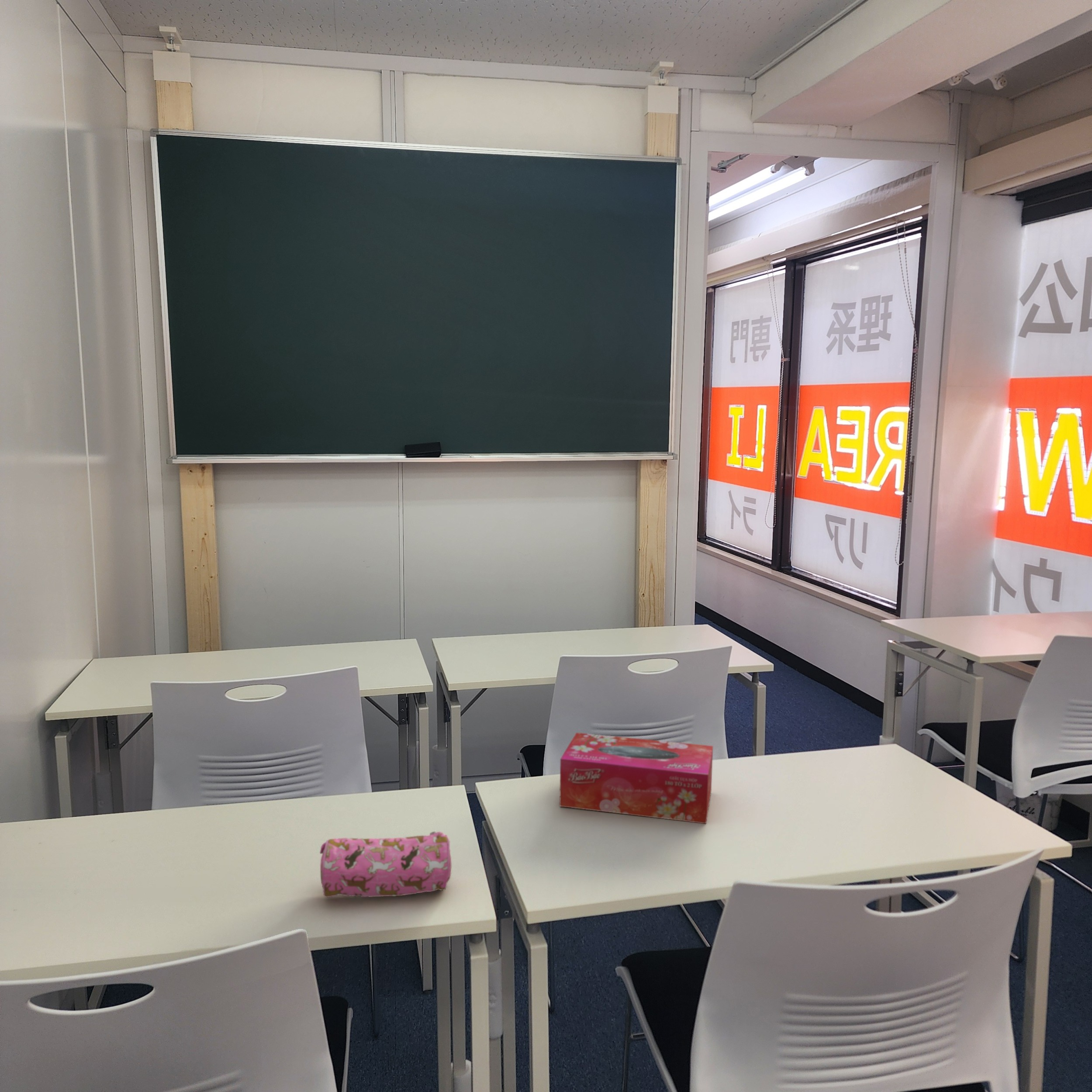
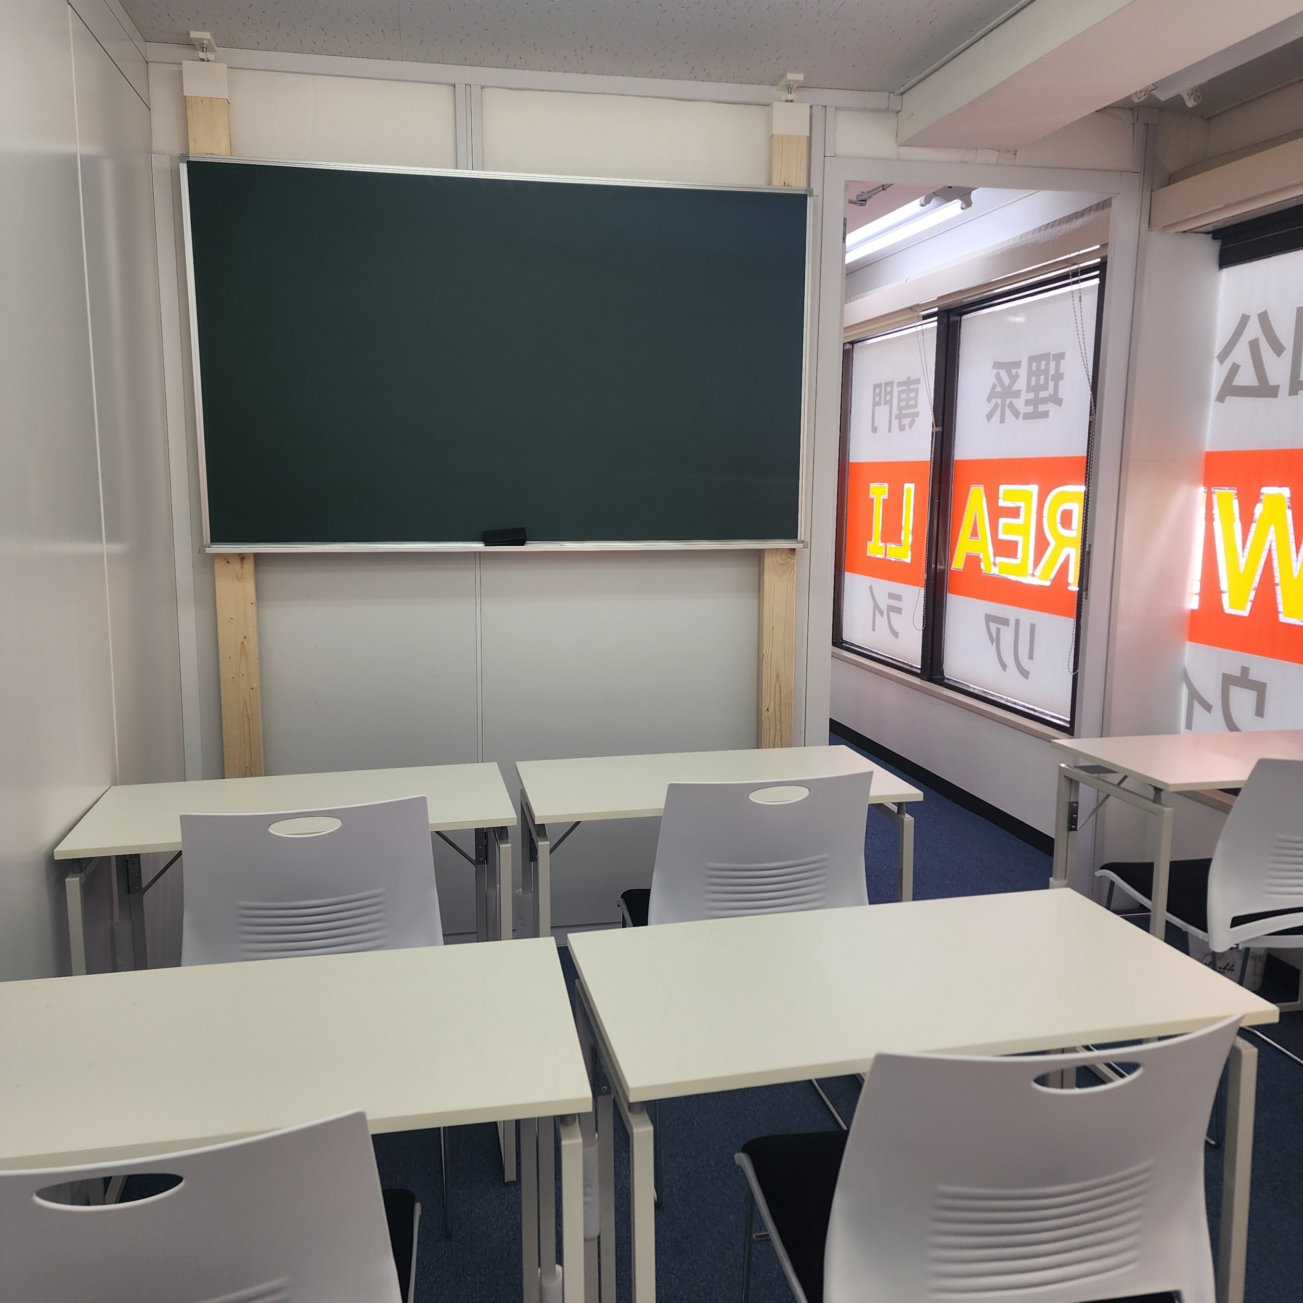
- tissue box [559,732,713,824]
- pencil case [319,831,452,898]
